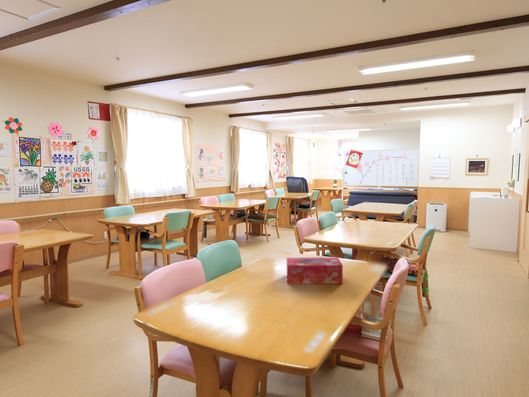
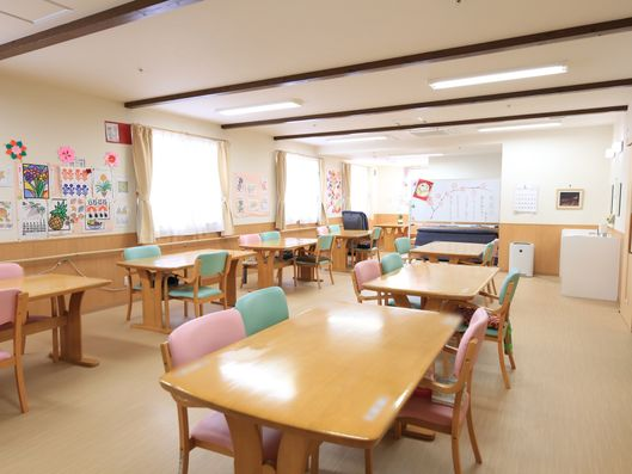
- tissue box [286,256,344,285]
